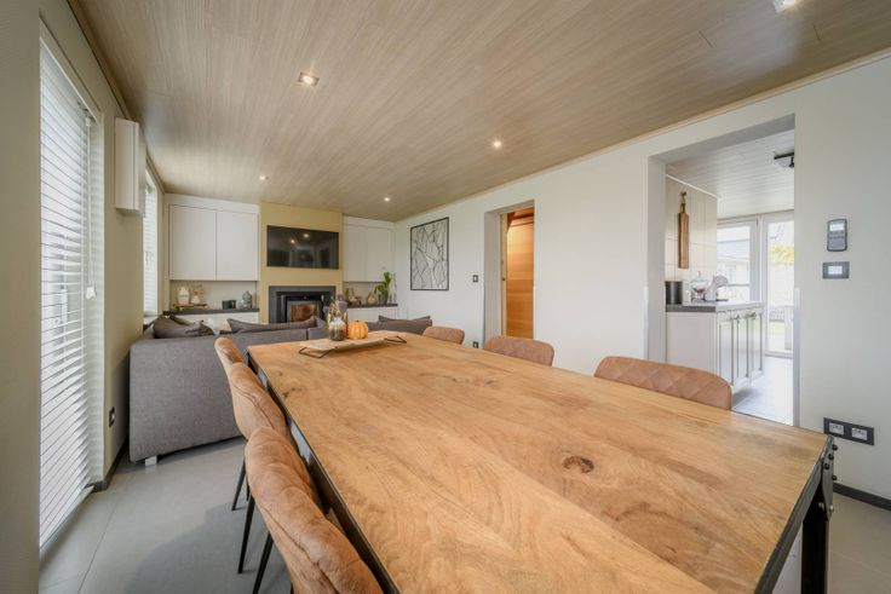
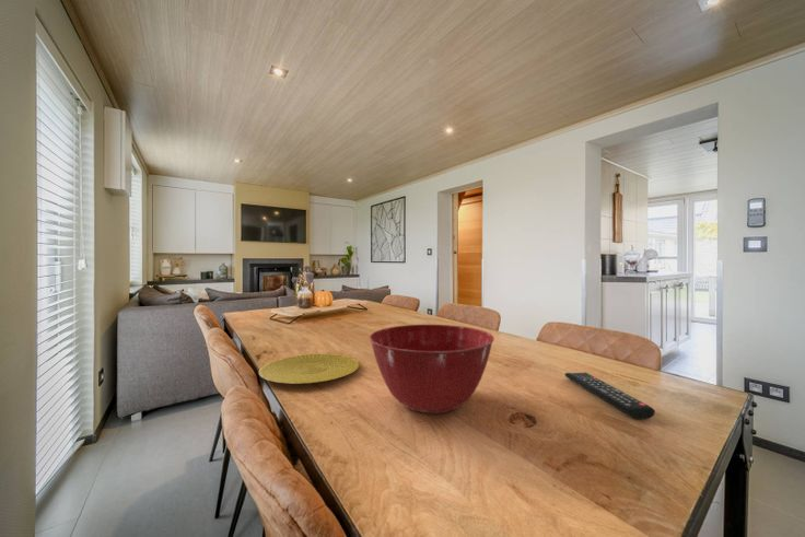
+ mixing bowl [369,324,495,415]
+ plate [258,352,360,385]
+ remote control [563,372,656,420]
